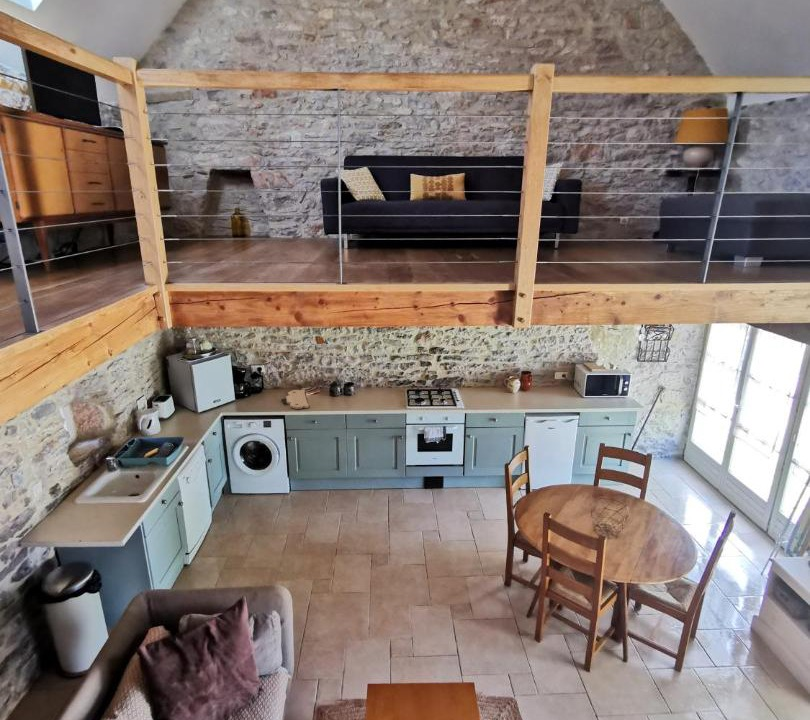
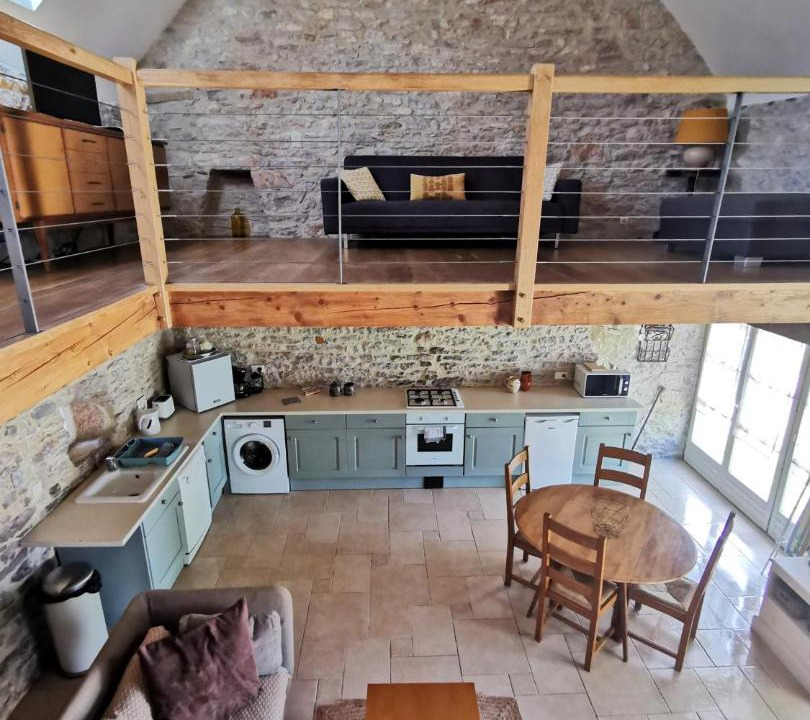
- cutting board [285,389,310,410]
